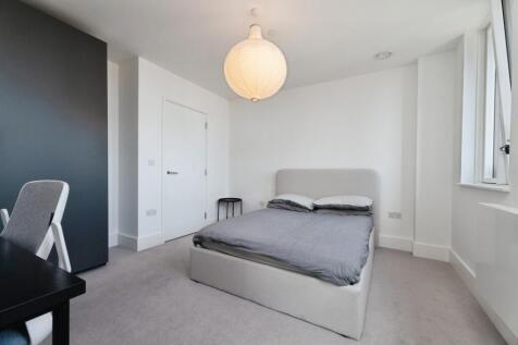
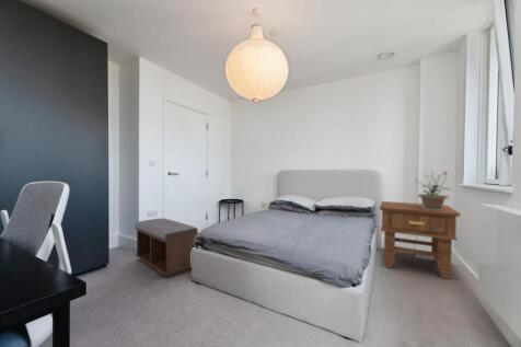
+ potted plant [414,170,453,210]
+ side table [379,200,462,280]
+ bench [135,217,199,278]
